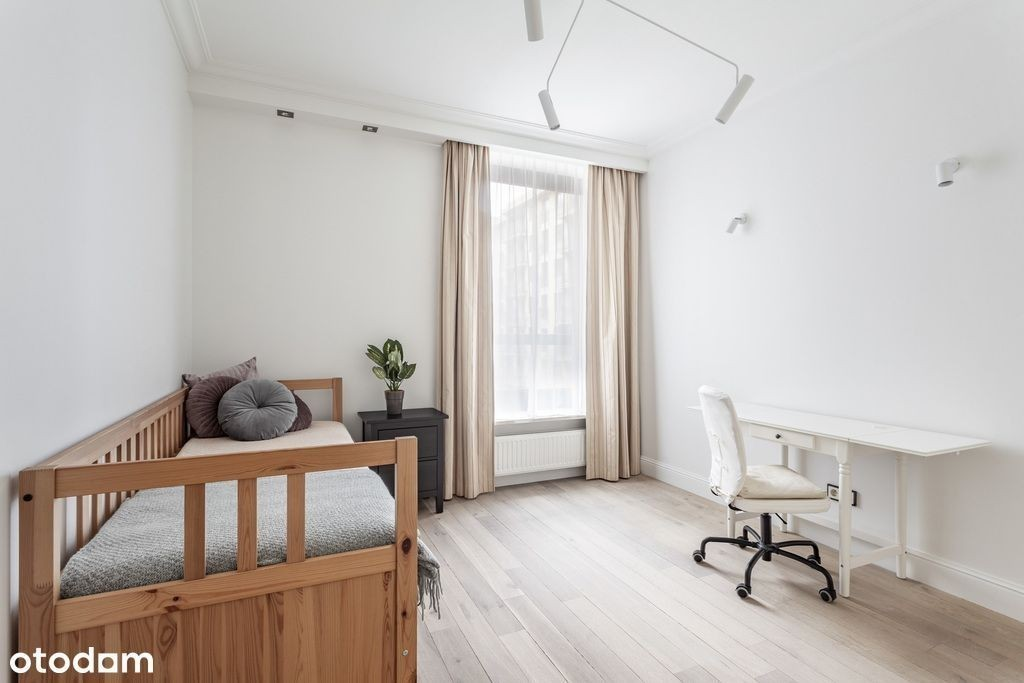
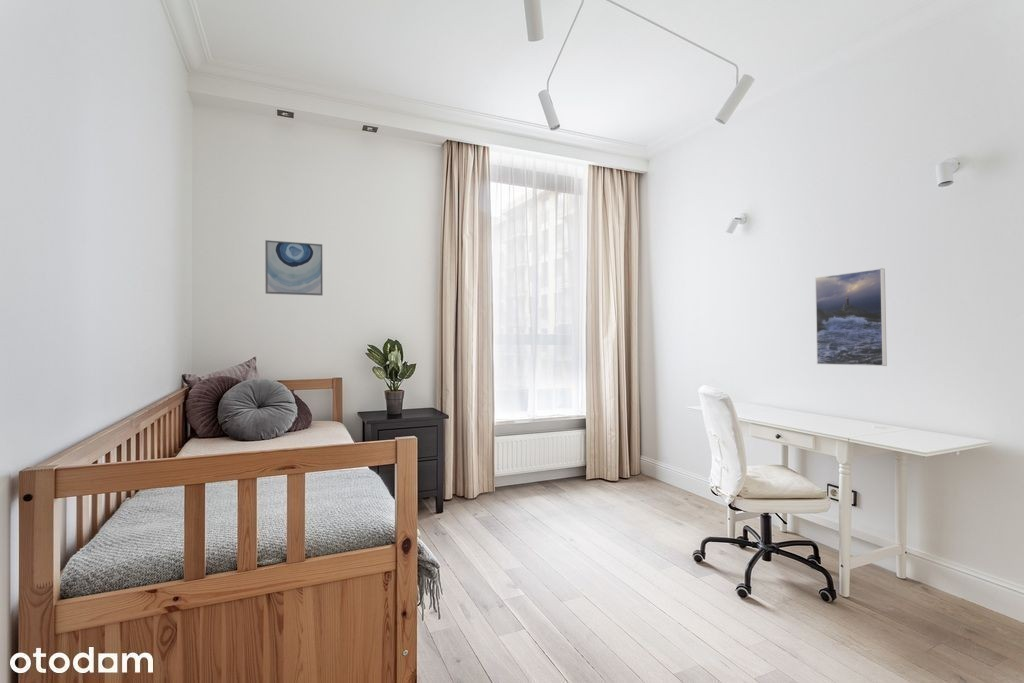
+ wall art [264,239,324,297]
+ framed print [814,267,888,367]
